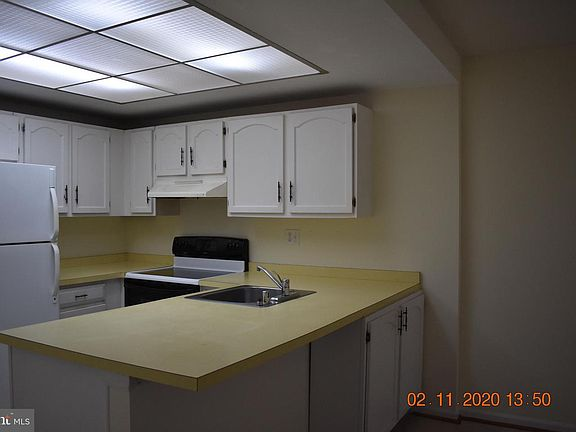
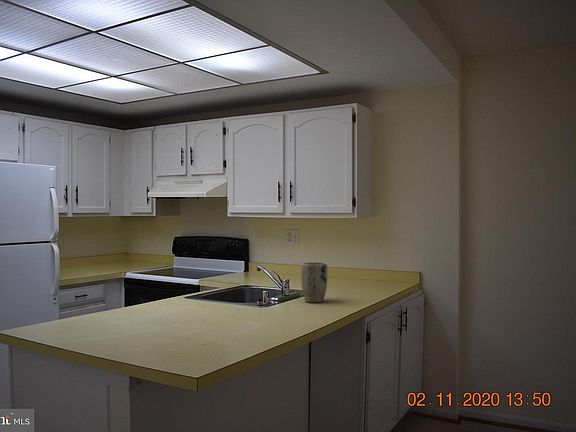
+ plant pot [301,261,328,304]
